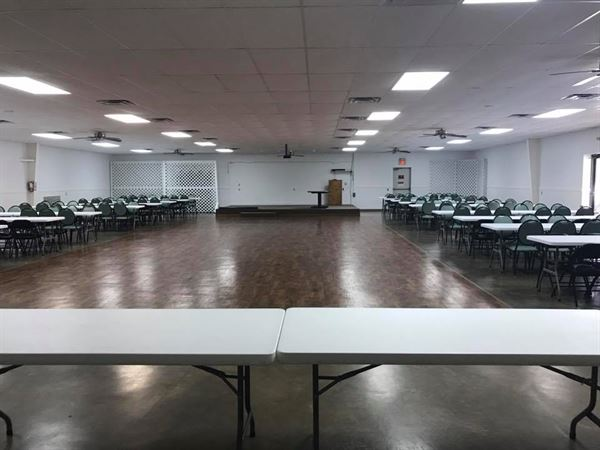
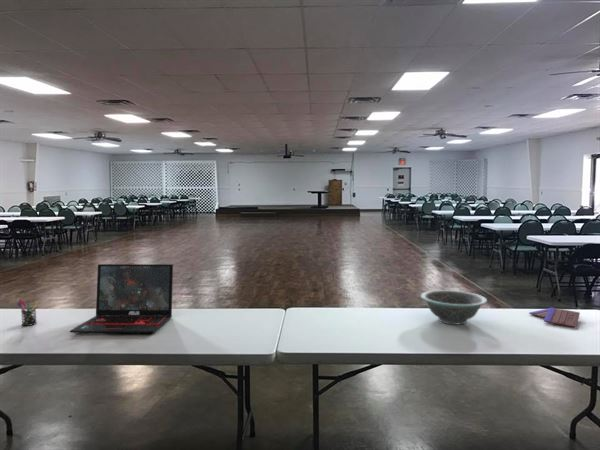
+ decorative bowl [420,289,488,326]
+ book [528,306,581,328]
+ pen holder [16,298,40,327]
+ laptop [69,263,174,334]
